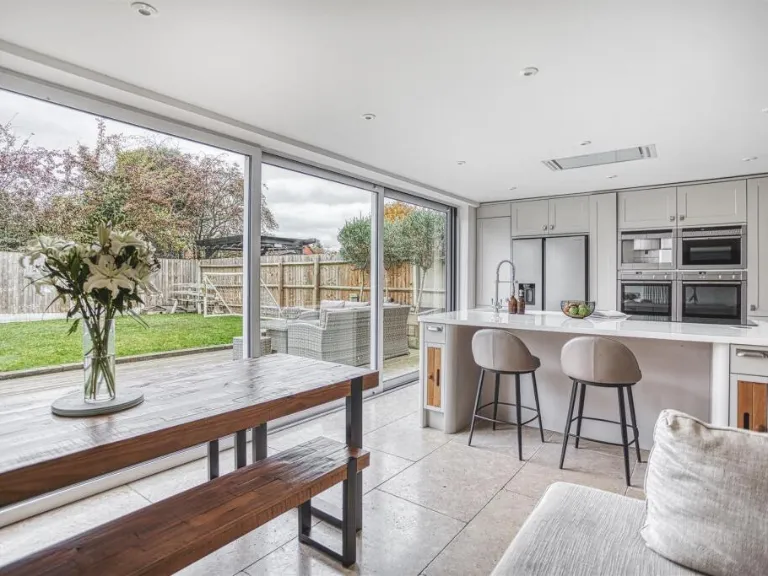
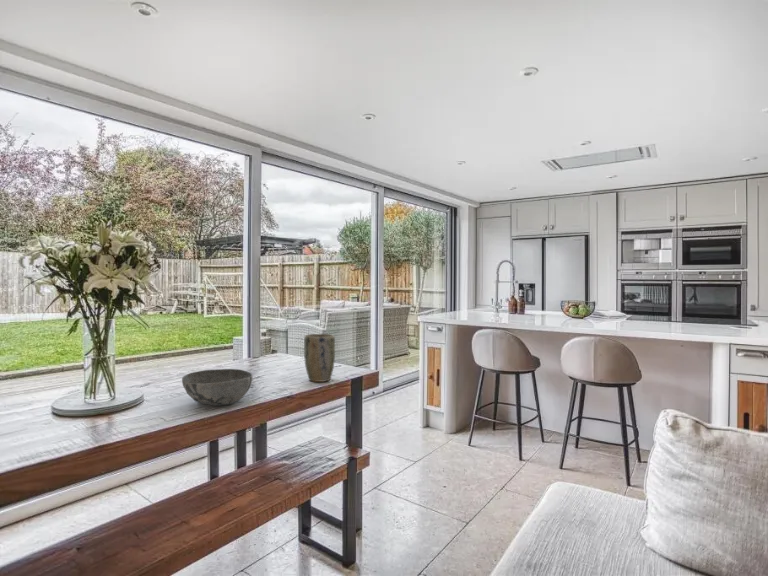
+ bowl [181,368,253,407]
+ plant pot [303,333,336,383]
